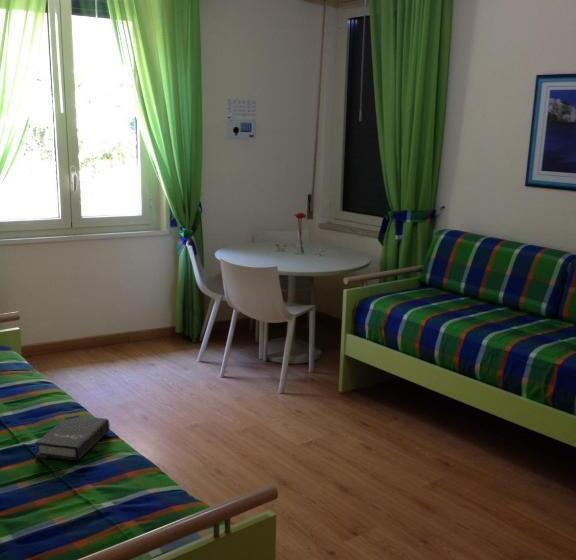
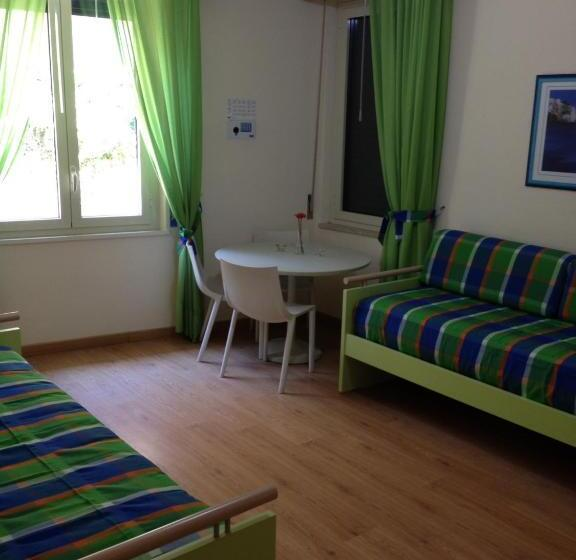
- hardback book [35,413,111,462]
